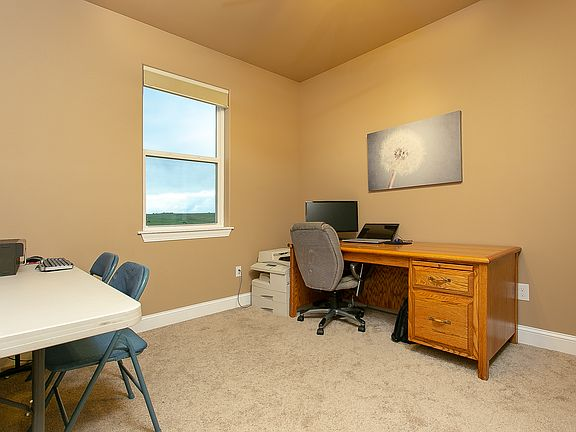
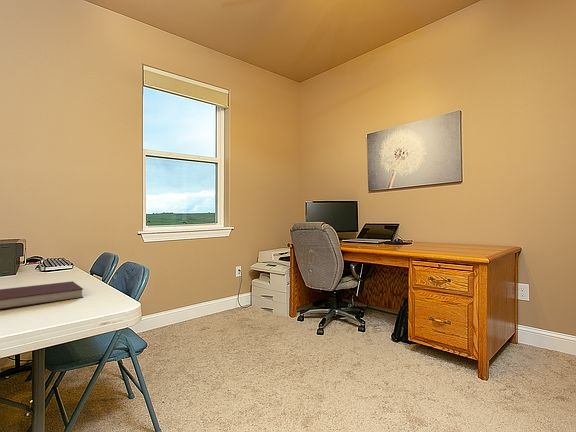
+ notebook [0,280,84,310]
